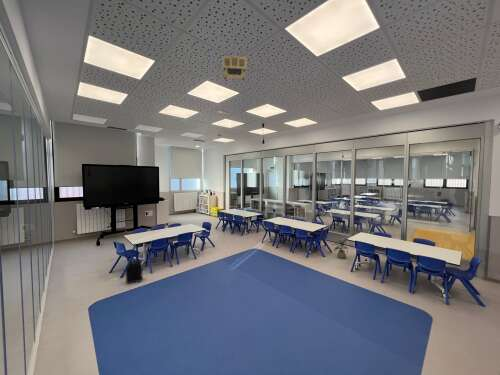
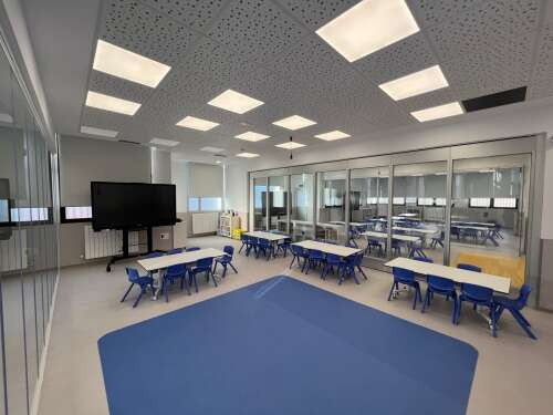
- house plant [330,238,349,260]
- projector [222,55,248,86]
- backpack [125,258,143,285]
